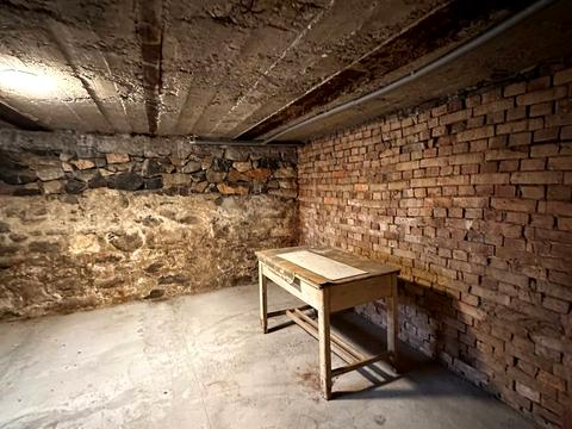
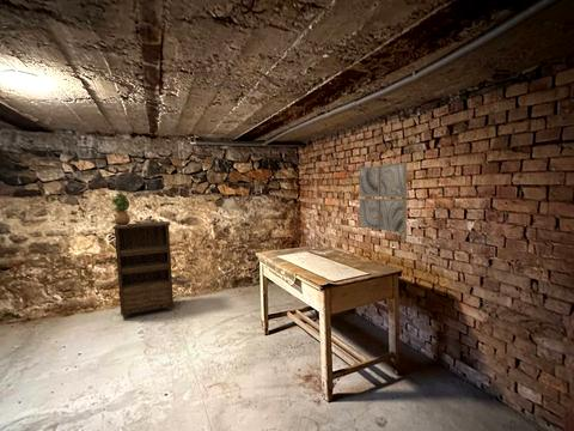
+ wall art [358,162,408,235]
+ bookshelf [111,220,175,320]
+ potted plant [110,193,132,226]
